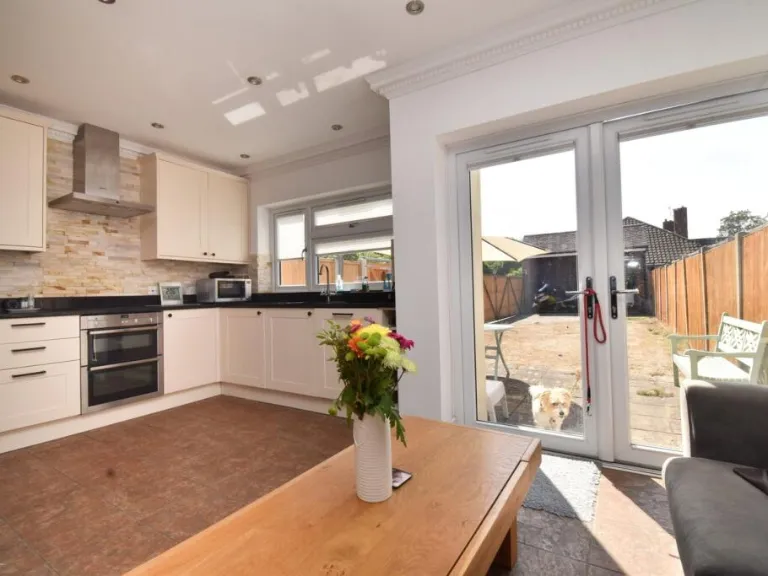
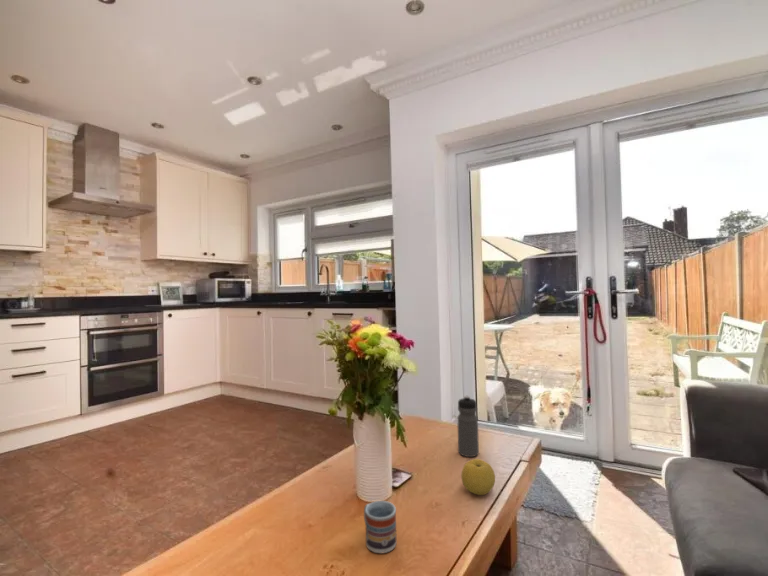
+ fruit [460,458,496,496]
+ water bottle [456,395,480,458]
+ cup [363,500,397,554]
